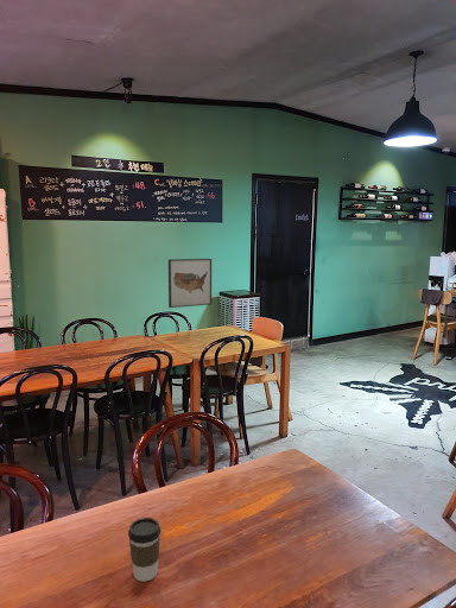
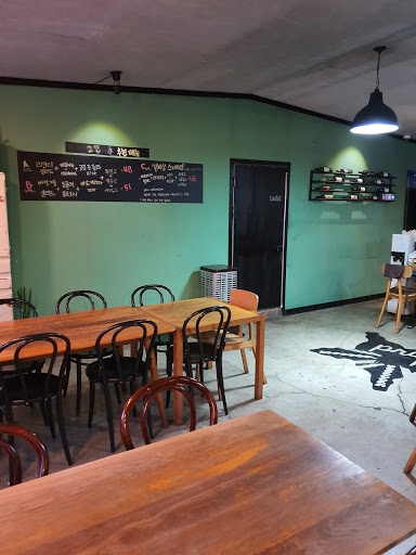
- wall art [167,258,213,309]
- coffee cup [127,517,162,583]
